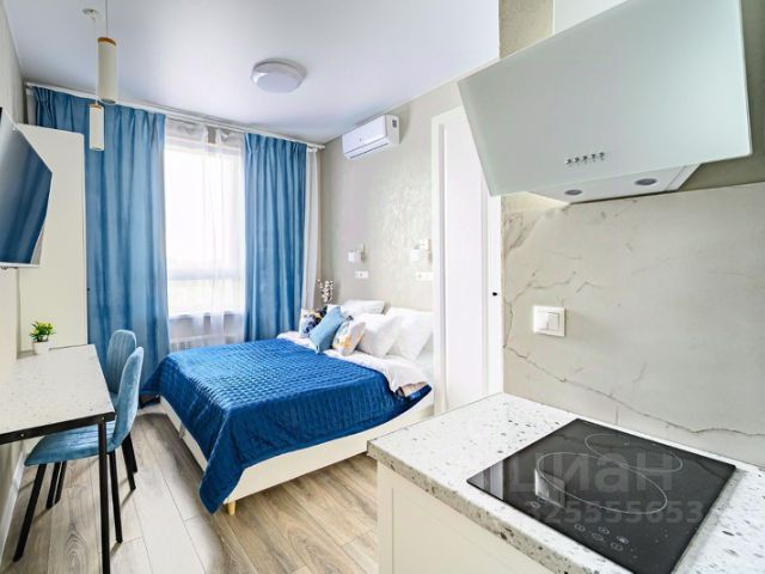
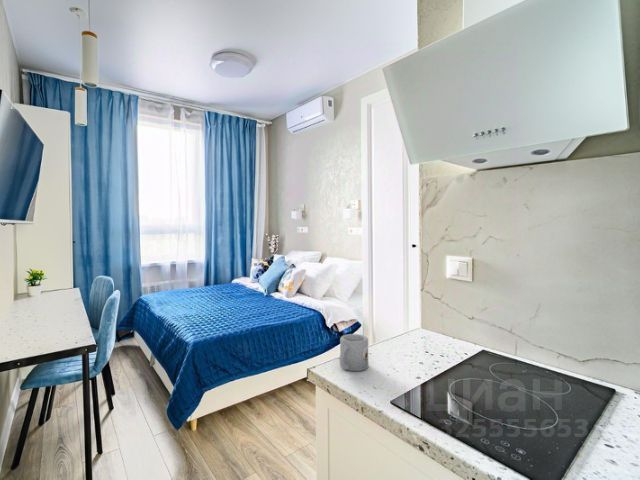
+ mug [339,333,369,372]
